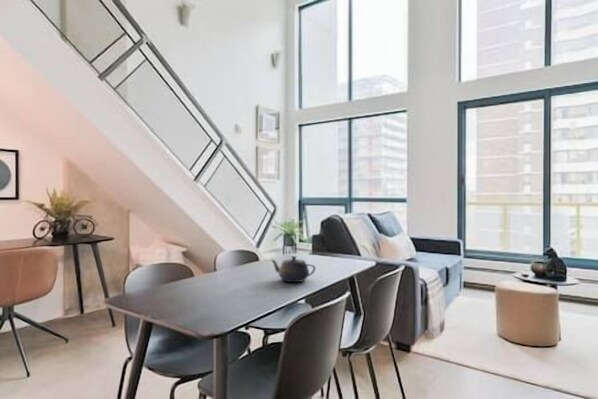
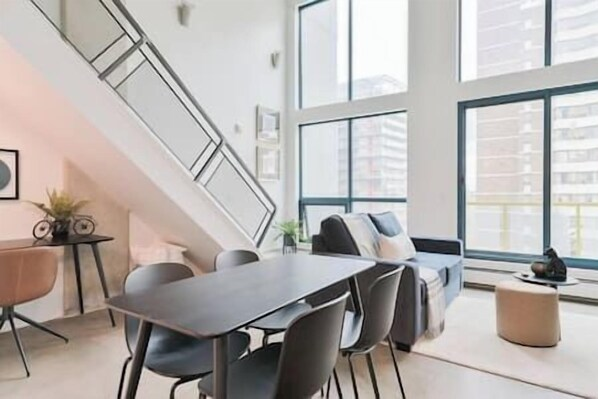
- teapot [270,255,317,283]
